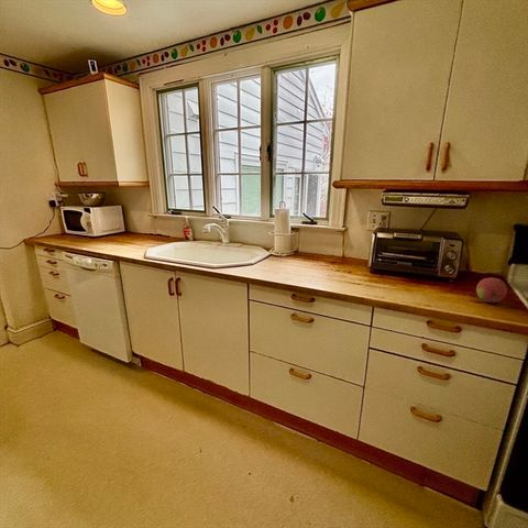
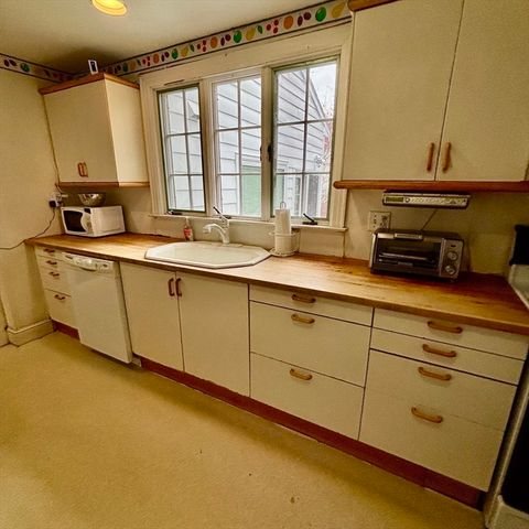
- fruit [475,277,508,304]
